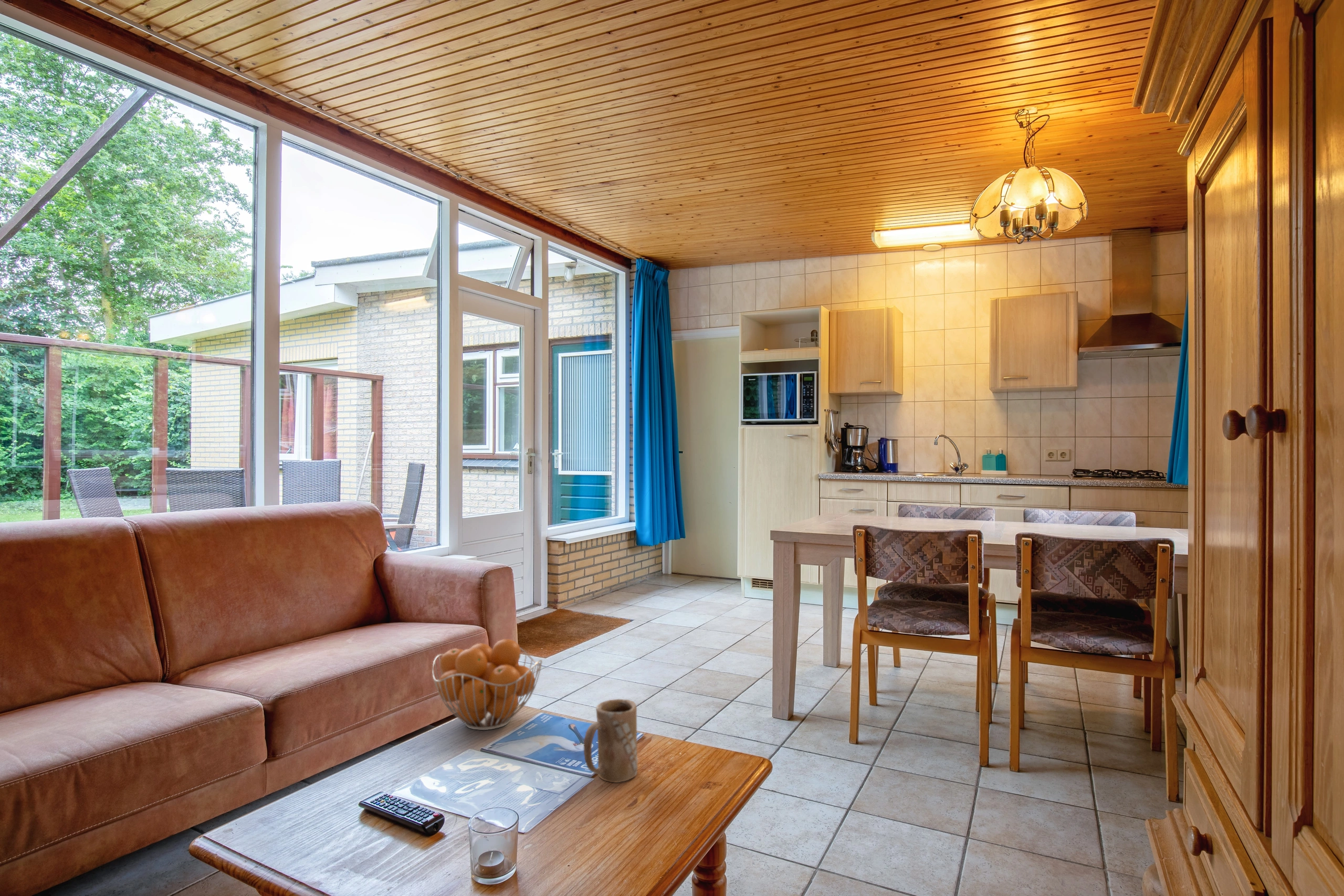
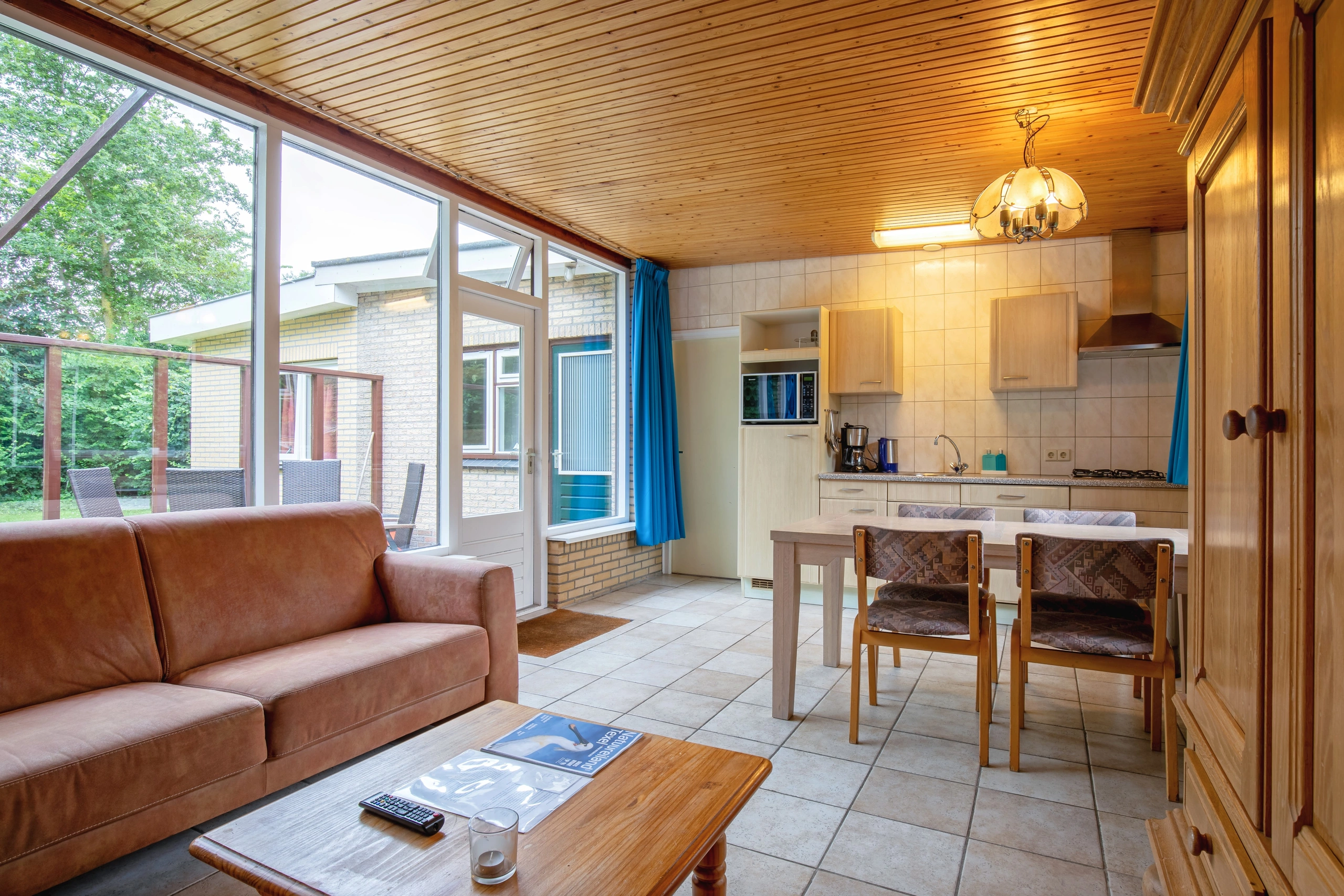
- mug [583,699,638,783]
- fruit basket [432,639,543,731]
